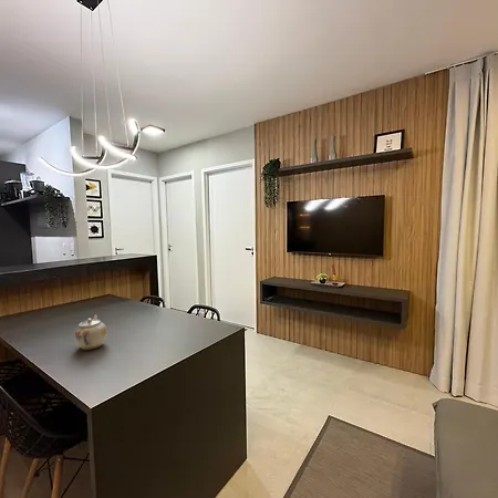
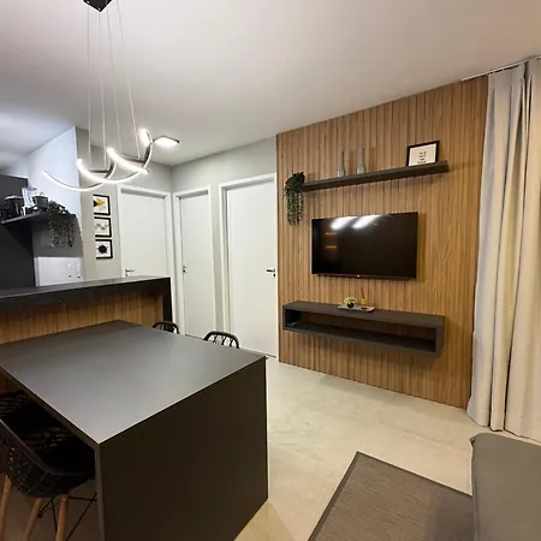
- teapot [73,314,108,351]
